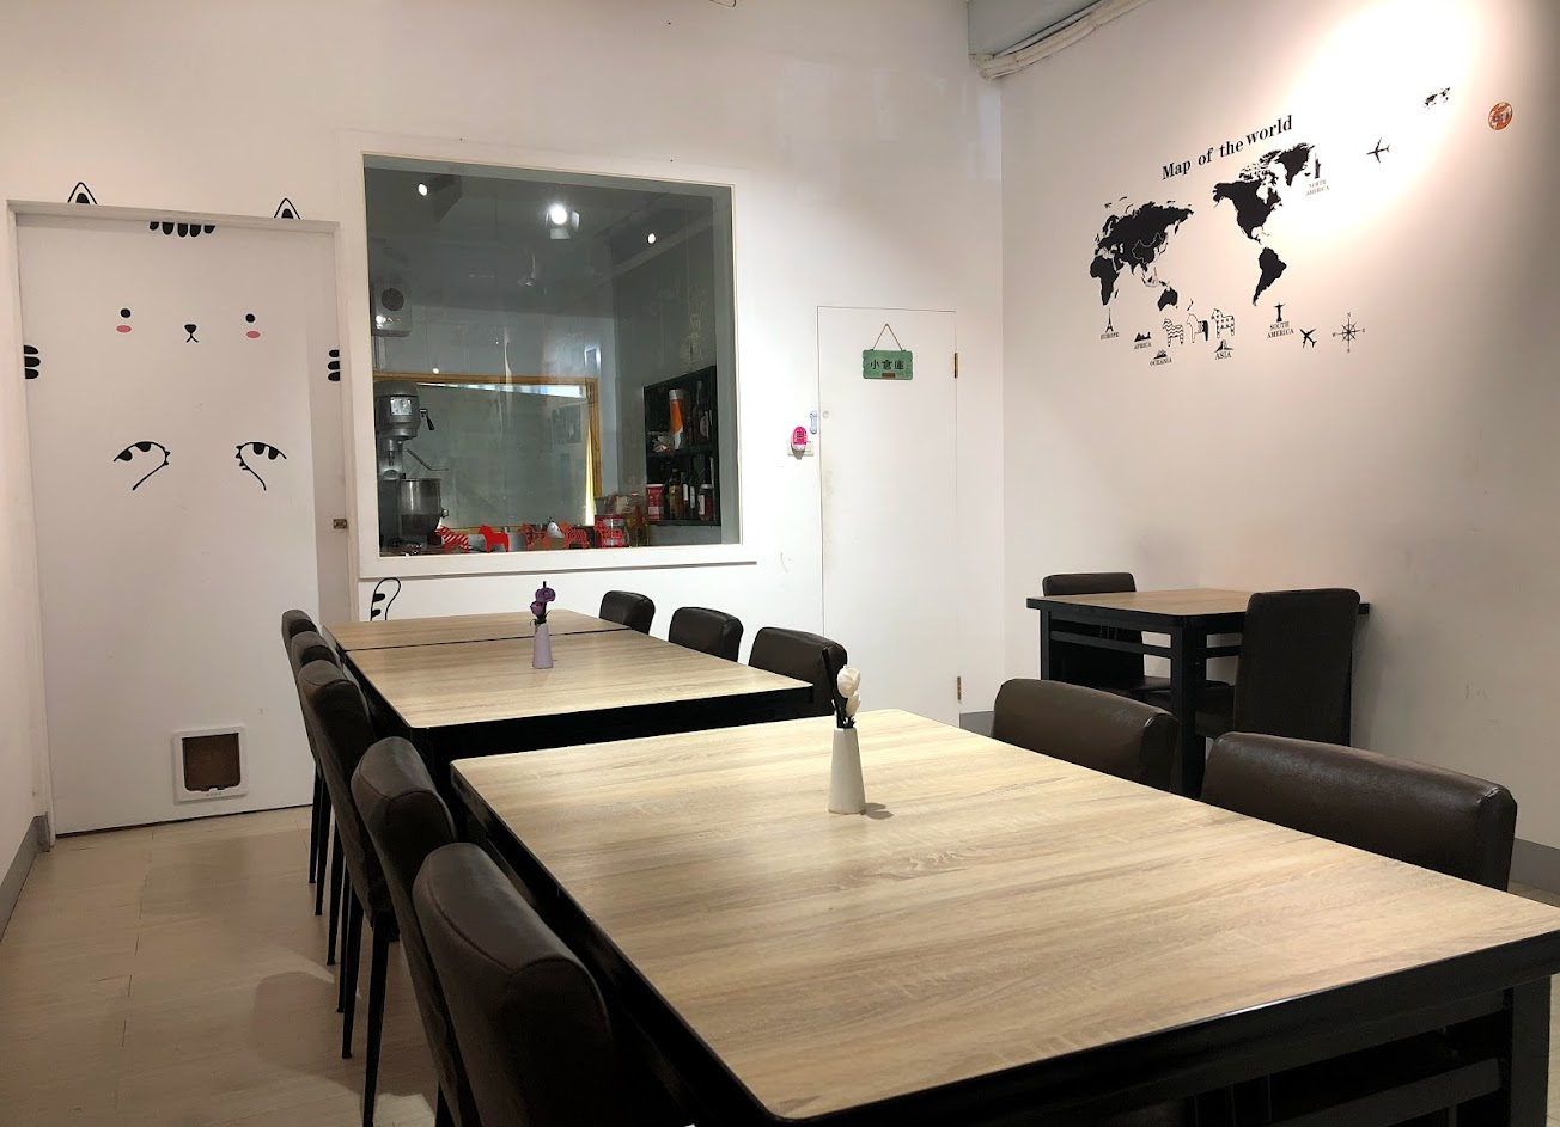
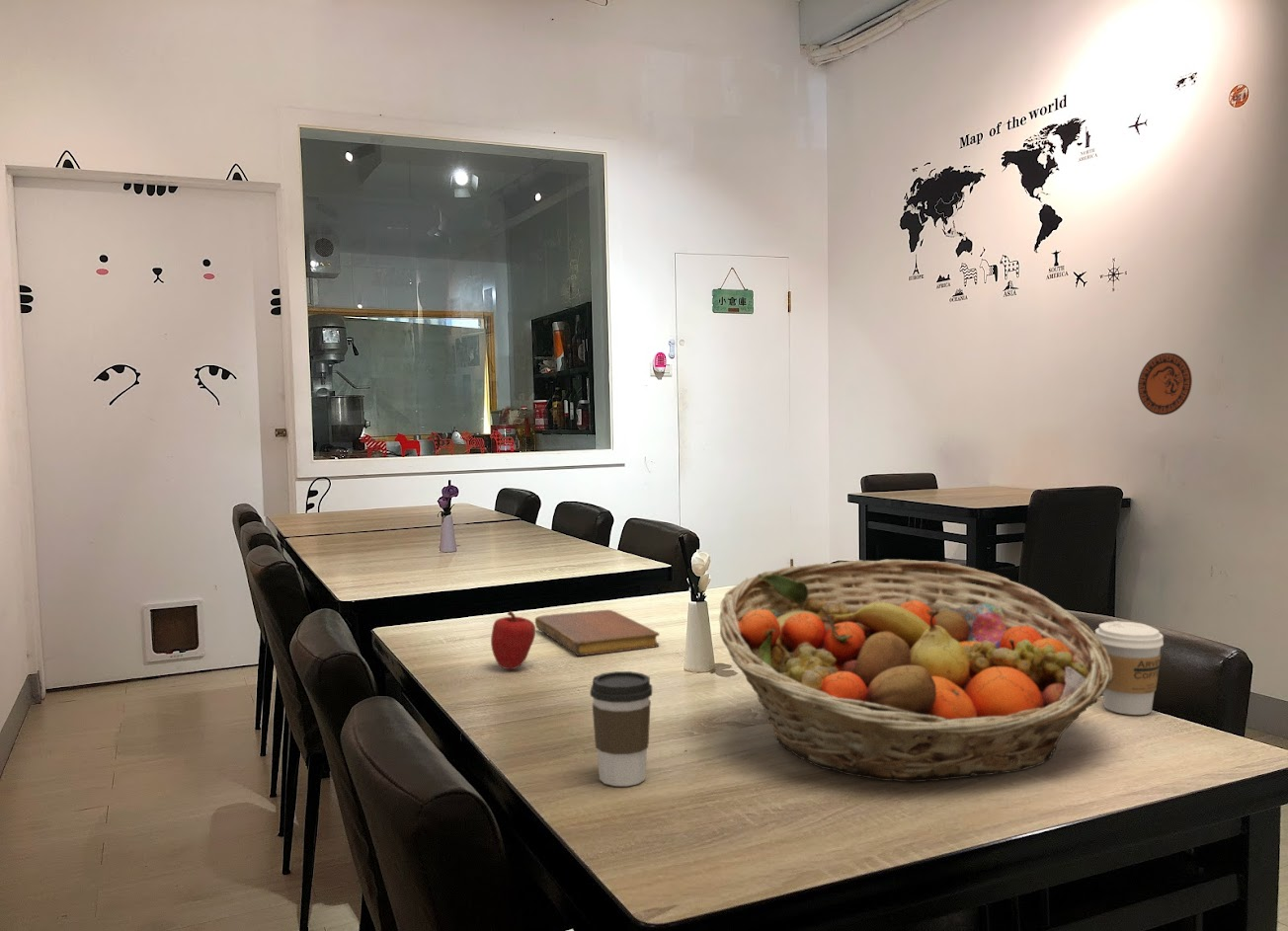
+ coffee cup [589,670,654,787]
+ decorative plate [1137,352,1193,416]
+ notebook [534,609,660,657]
+ coffee cup [1094,620,1165,716]
+ apple [490,610,536,670]
+ fruit basket [718,559,1113,783]
